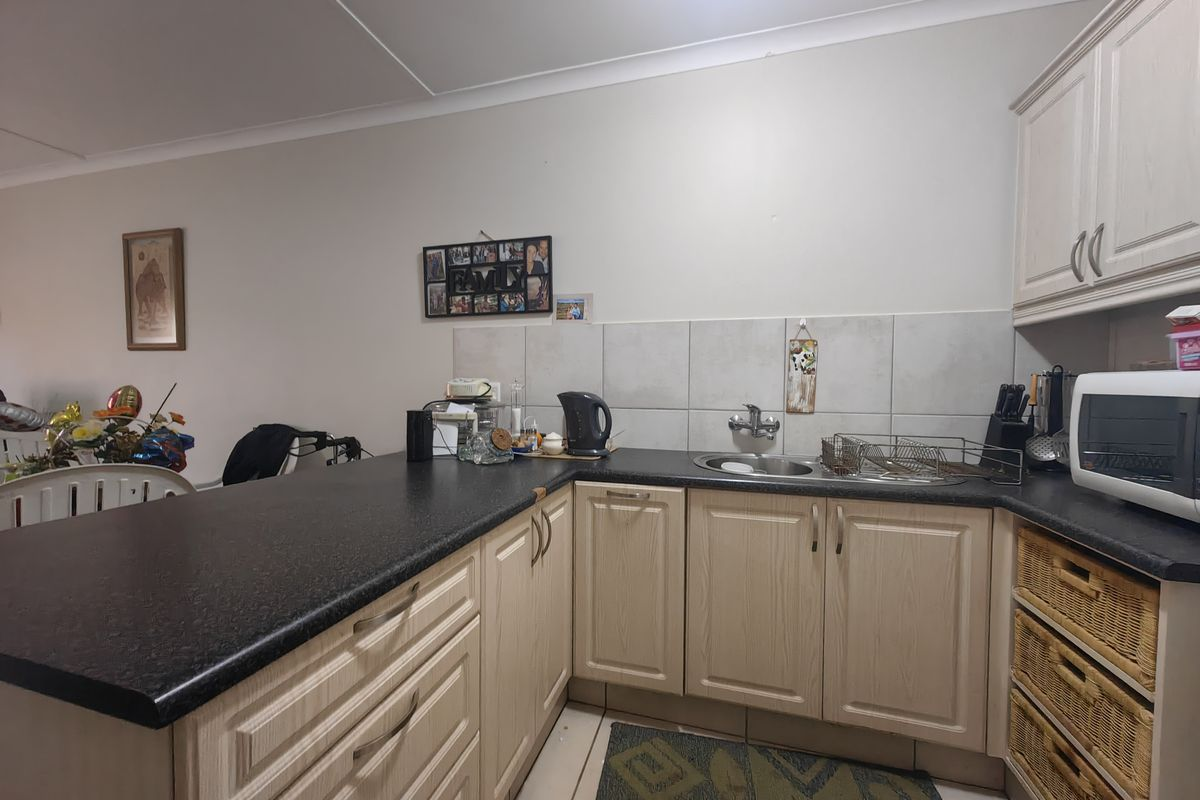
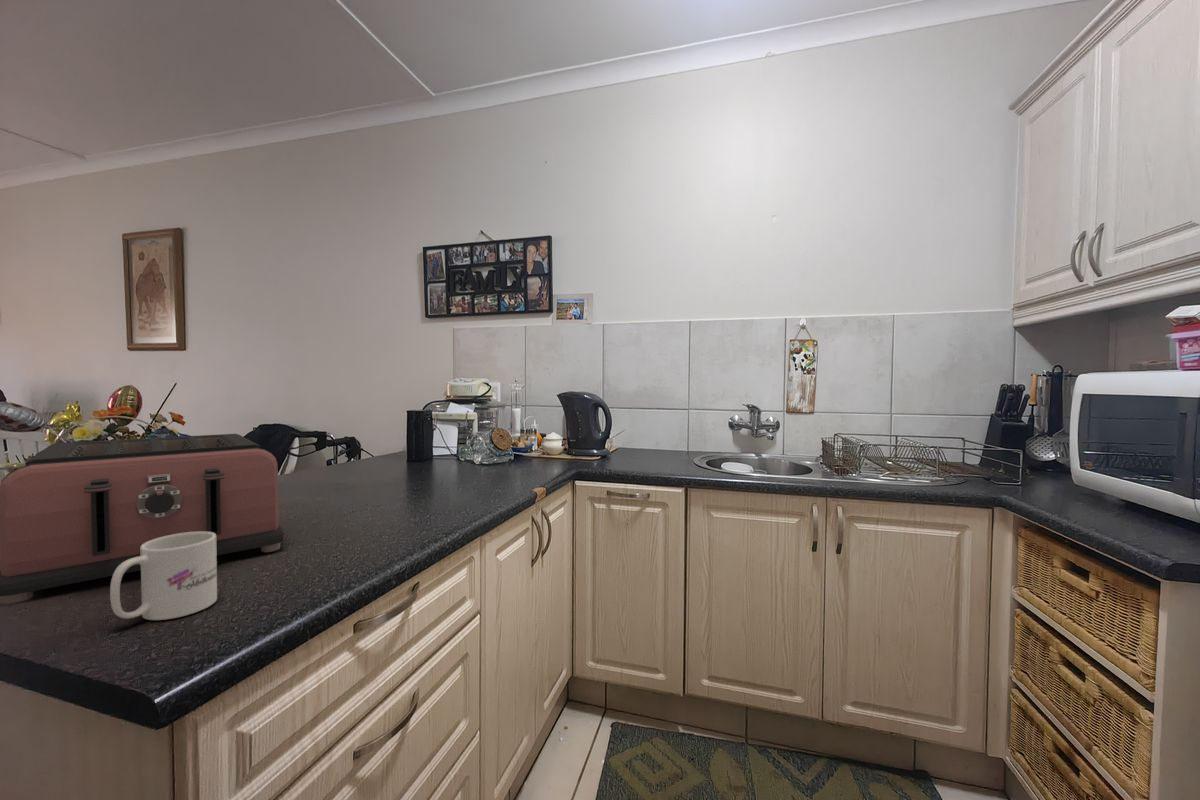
+ toaster [0,433,285,606]
+ mug [109,532,218,621]
